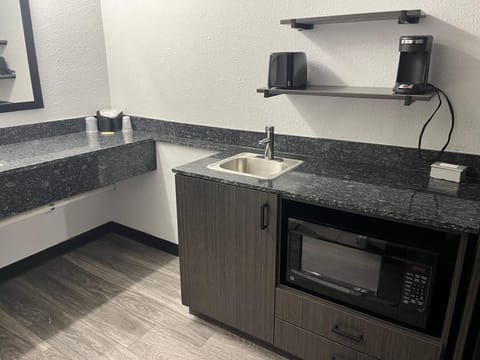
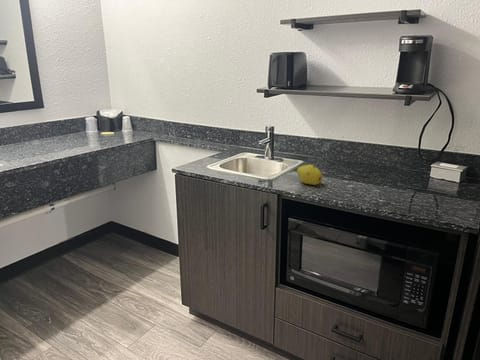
+ fruit [296,164,323,186]
